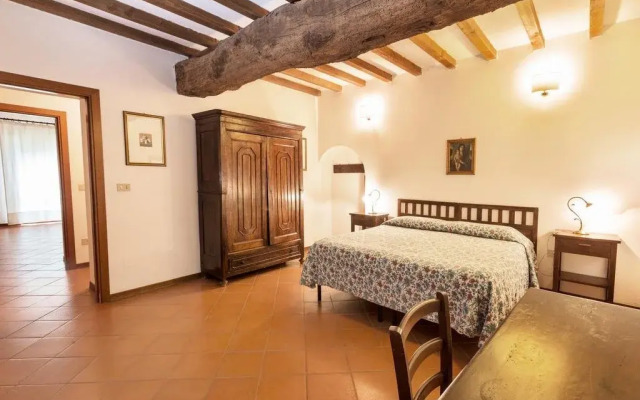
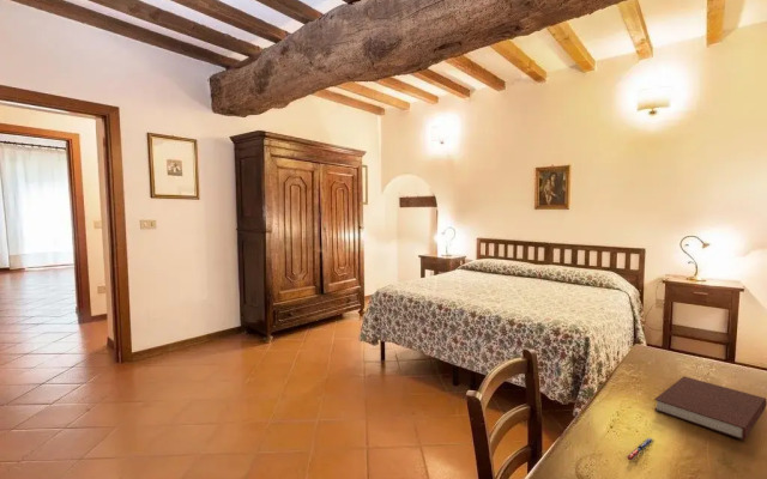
+ pen [626,437,653,461]
+ notebook [653,375,767,442]
